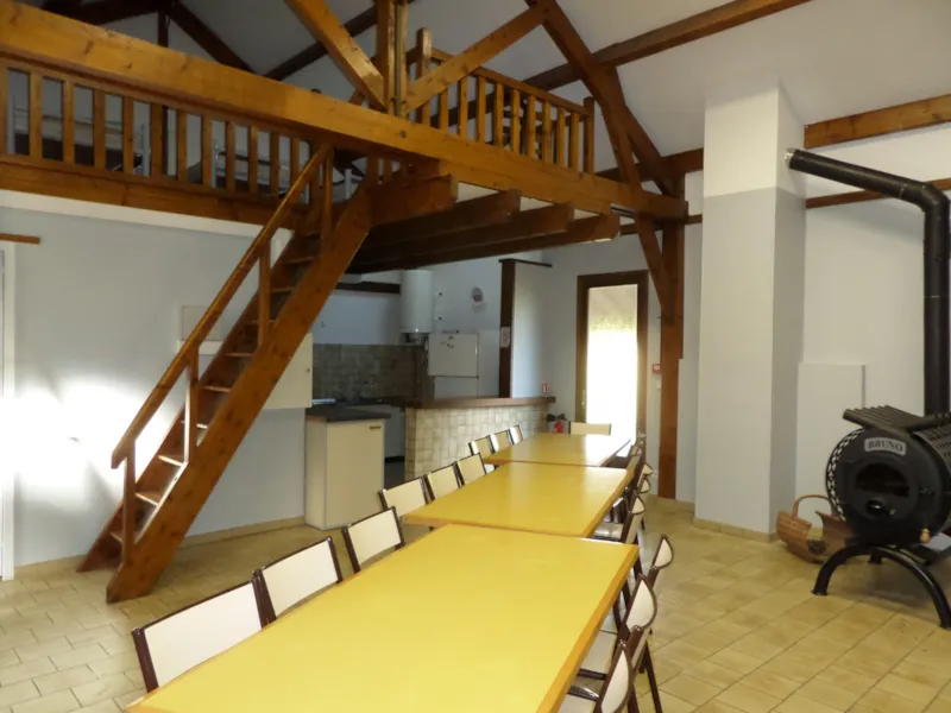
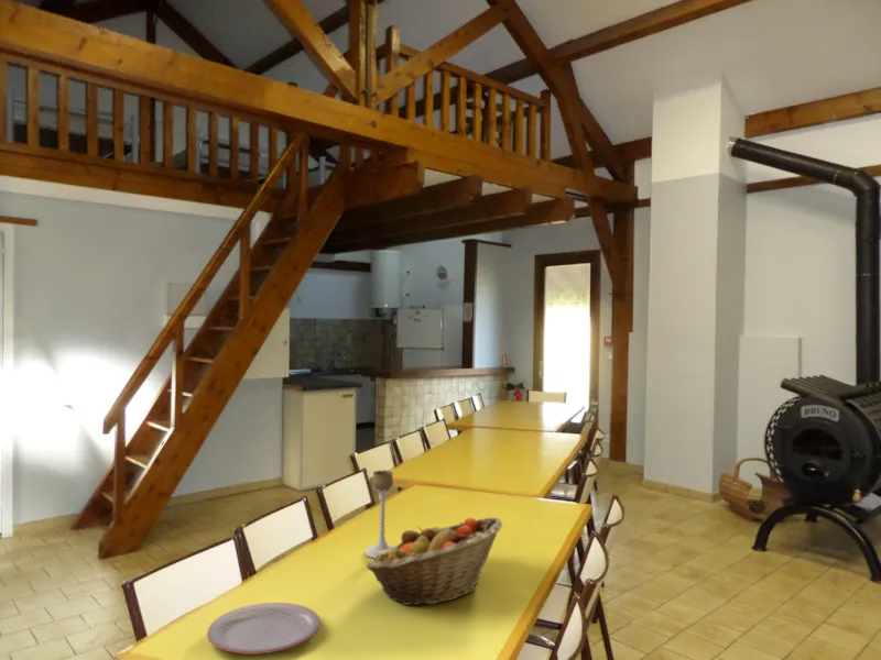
+ candle holder [363,470,395,559]
+ fruit basket [366,516,503,606]
+ plate [206,602,322,656]
